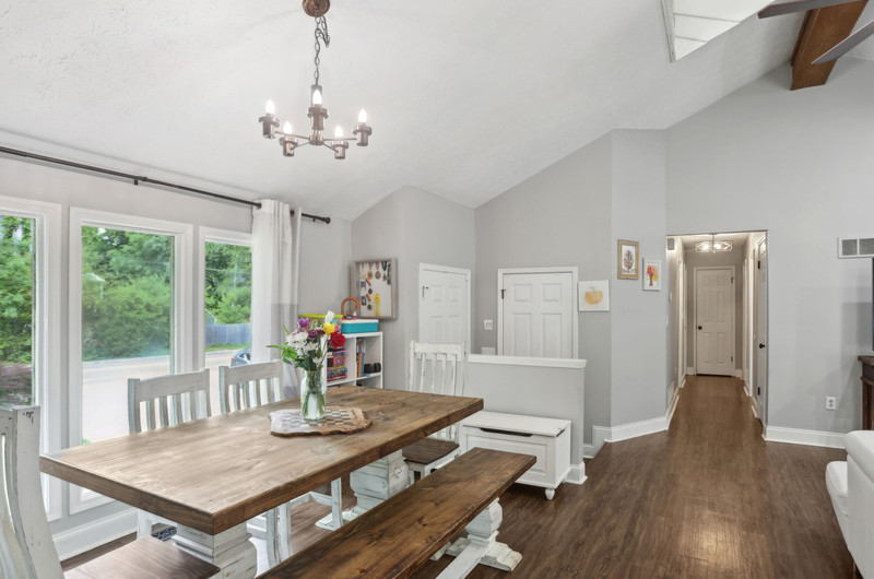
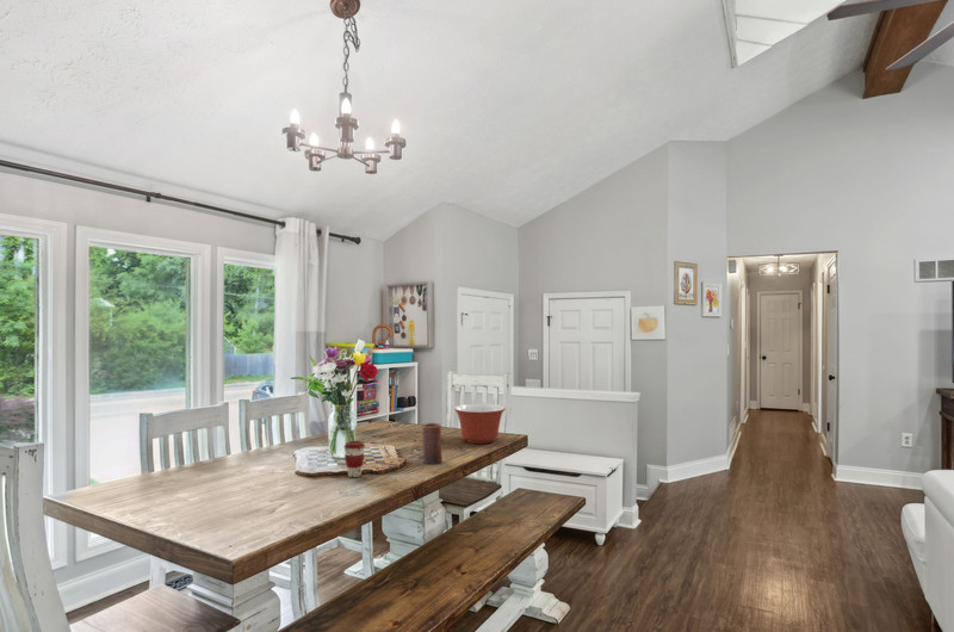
+ candle [421,422,442,465]
+ coffee cup [343,440,366,478]
+ mixing bowl [453,403,507,445]
